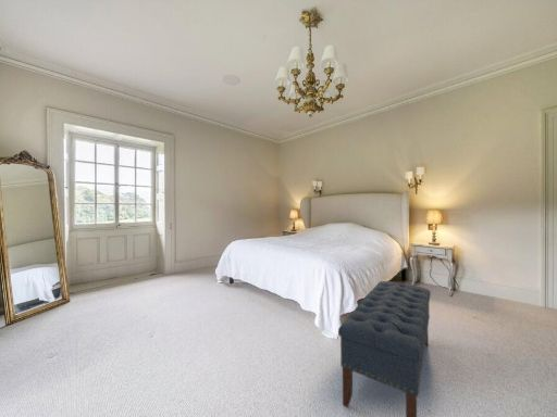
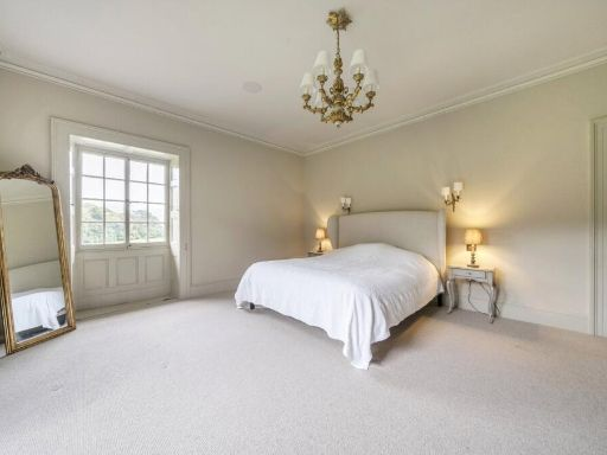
- bench [337,280,432,417]
